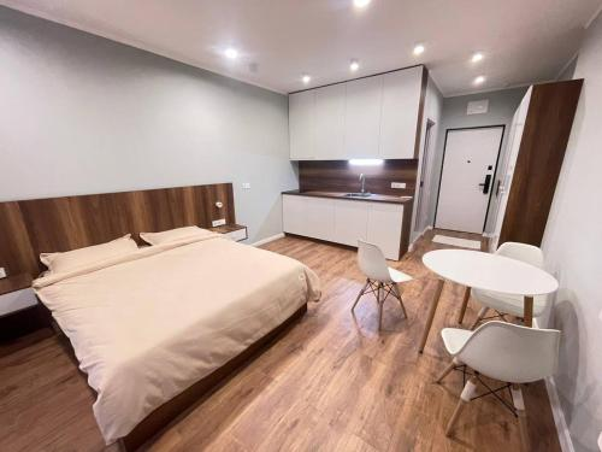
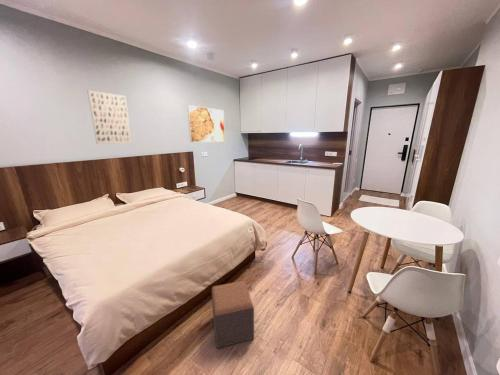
+ footstool [210,280,255,349]
+ wall art [87,89,133,145]
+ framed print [187,104,226,143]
